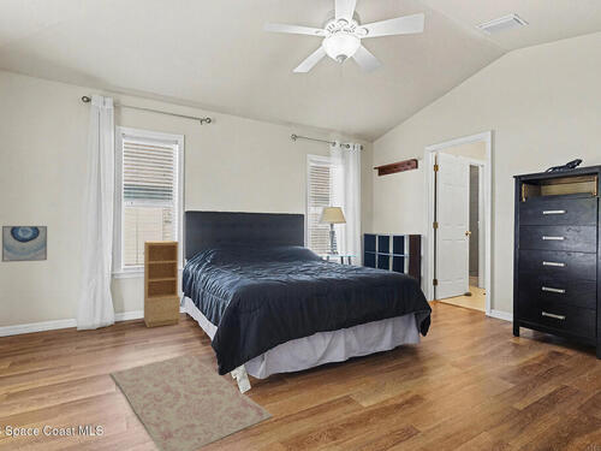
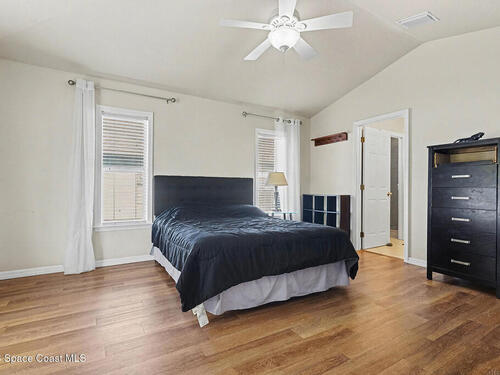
- rug [109,352,274,451]
- wall art [1,225,48,263]
- bookshelf [143,239,182,328]
